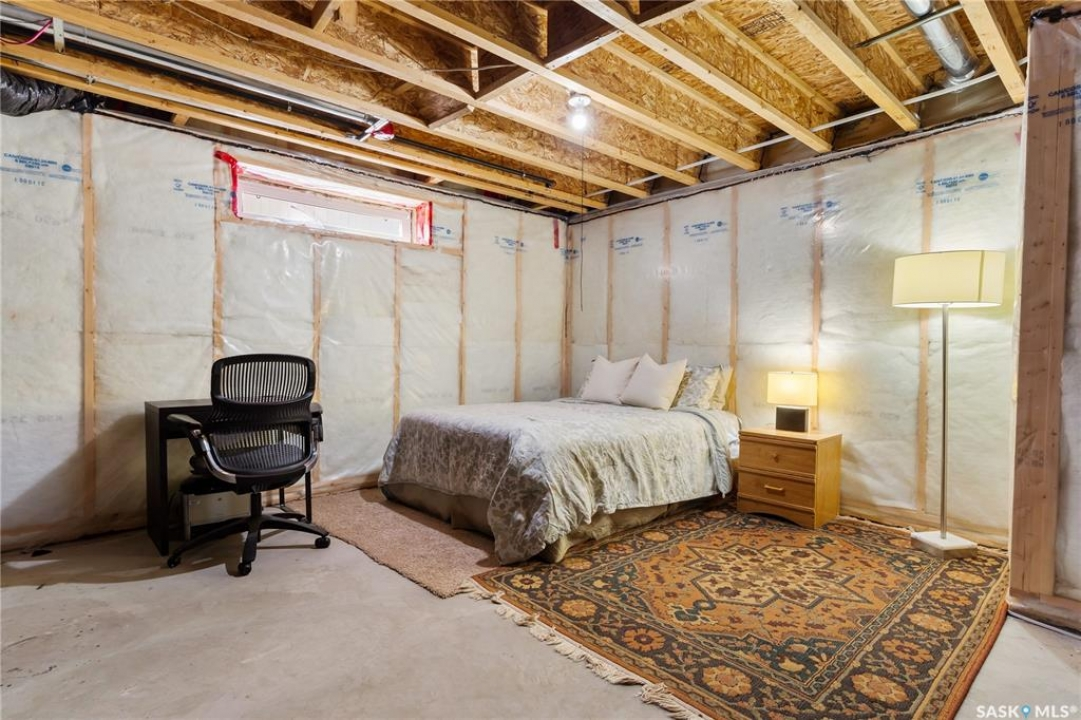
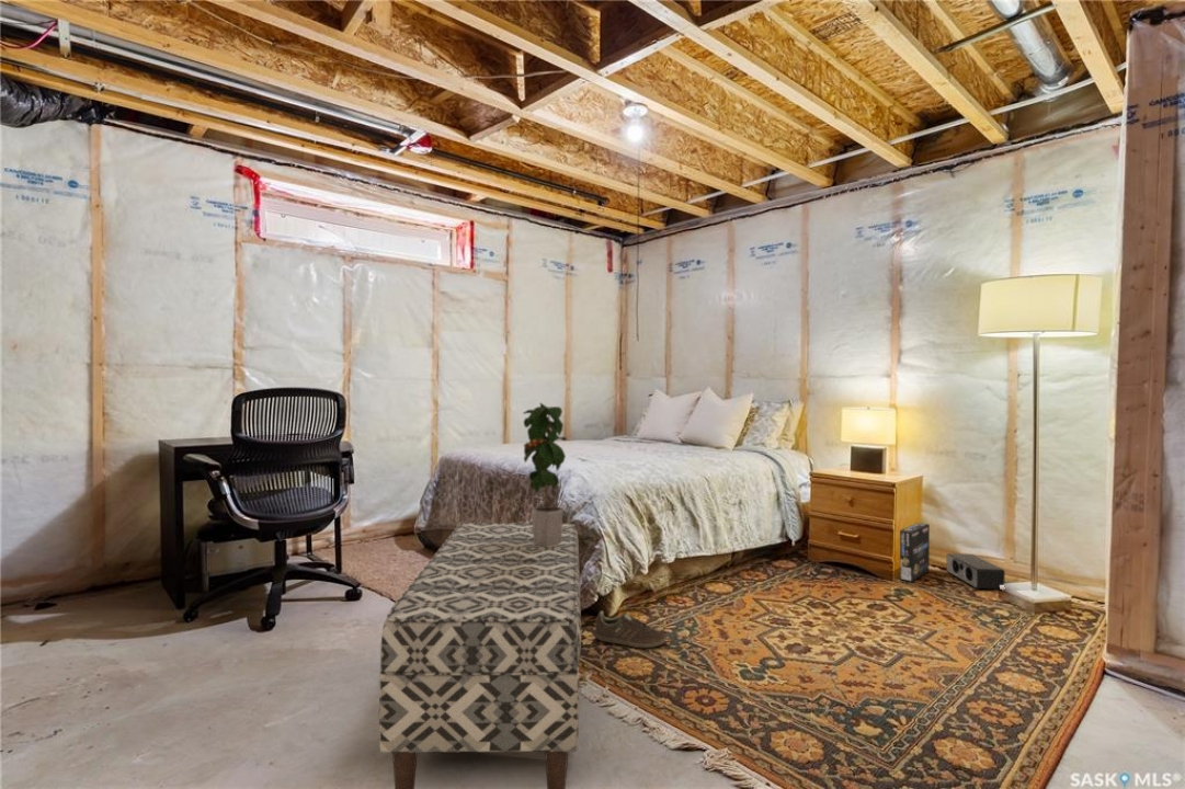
+ potted plant [522,402,568,546]
+ sneaker [594,610,668,649]
+ bench [378,522,582,789]
+ speaker [945,552,1006,591]
+ box [899,522,931,583]
